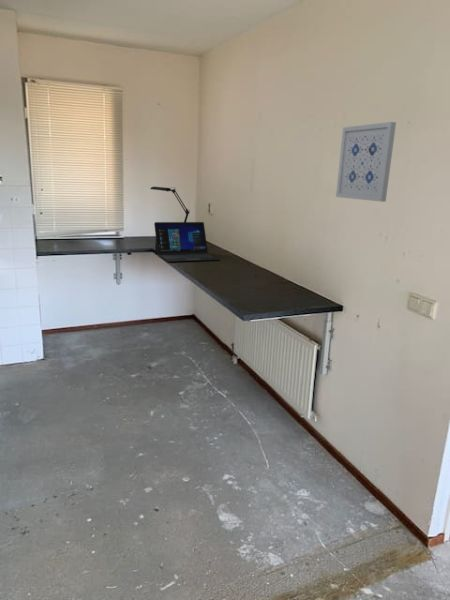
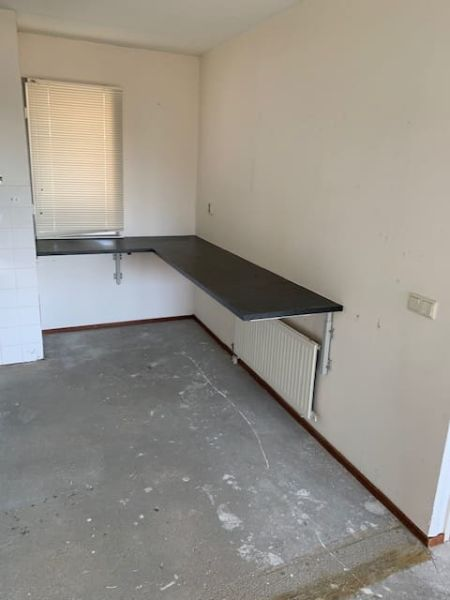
- wall art [335,121,397,203]
- laptop [153,221,221,263]
- desk lamp [149,186,191,222]
